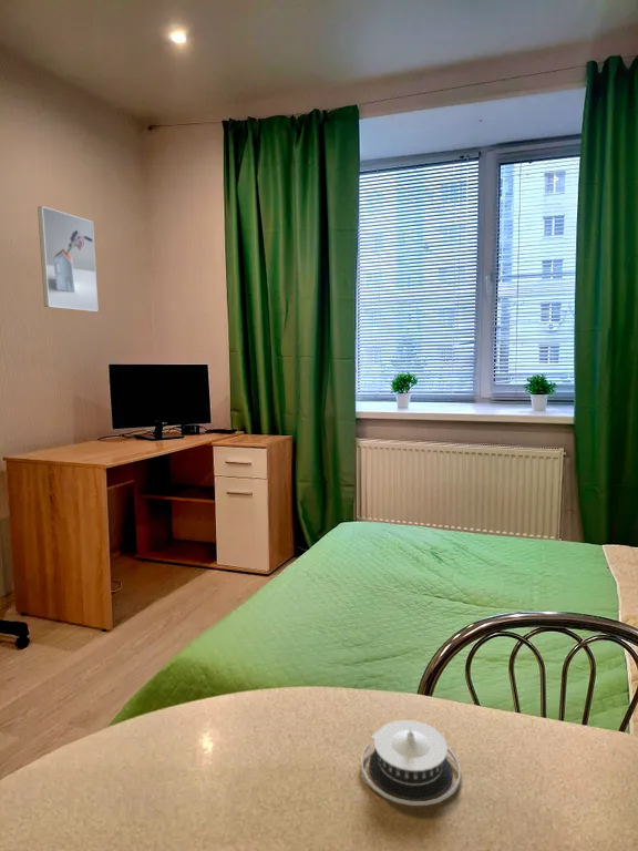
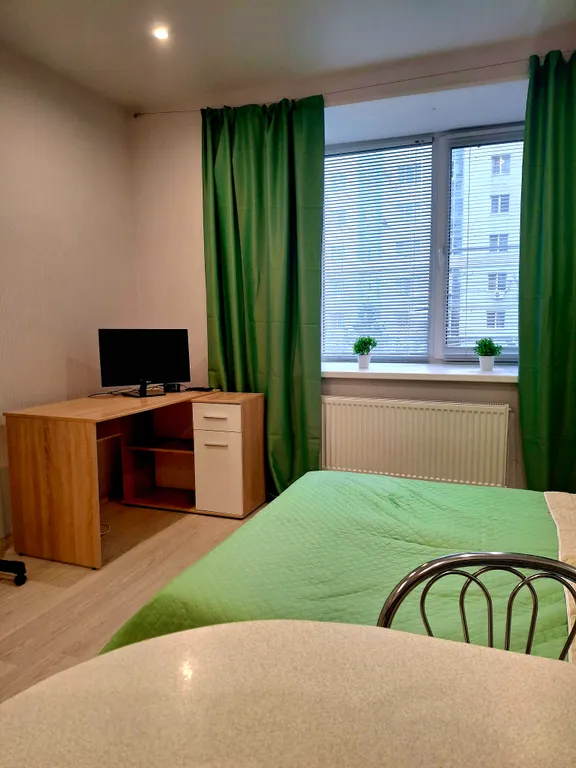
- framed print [37,205,100,312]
- architectural model [360,719,461,807]
